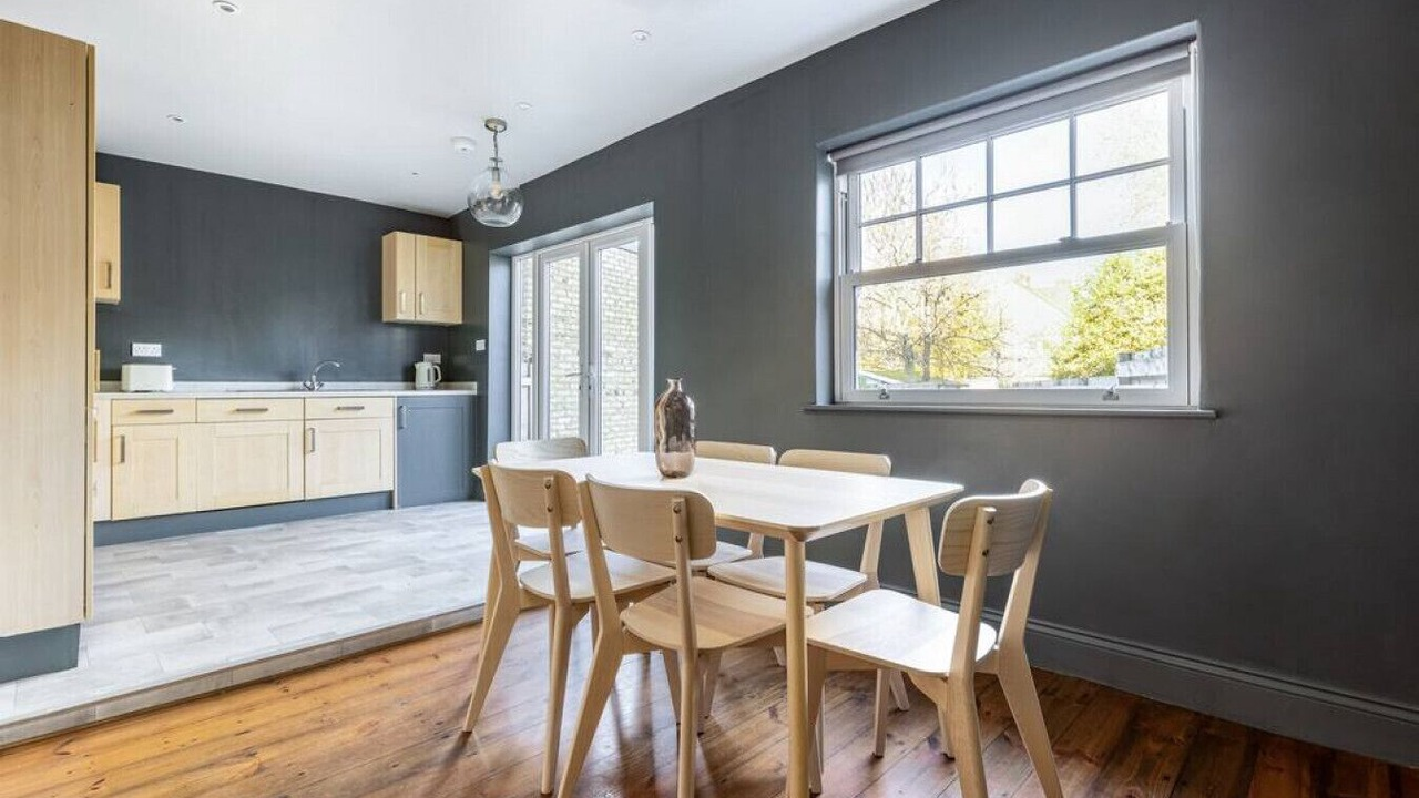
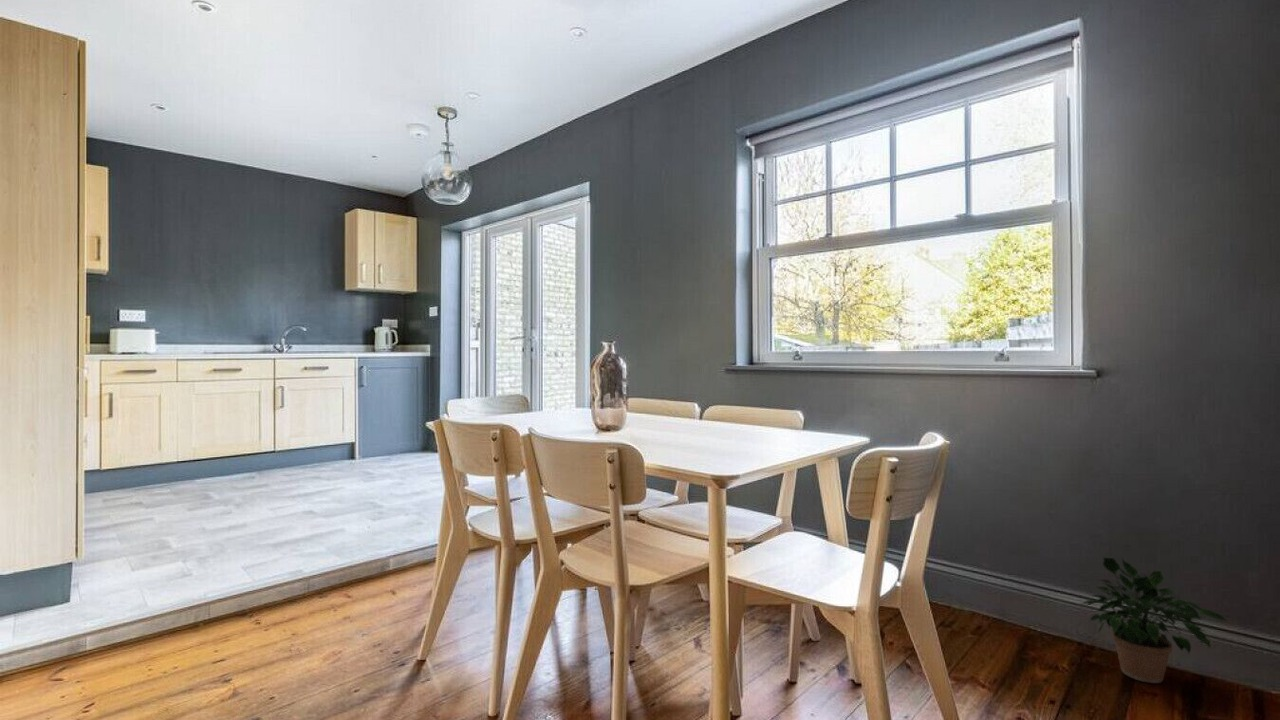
+ potted plant [1078,556,1229,684]
